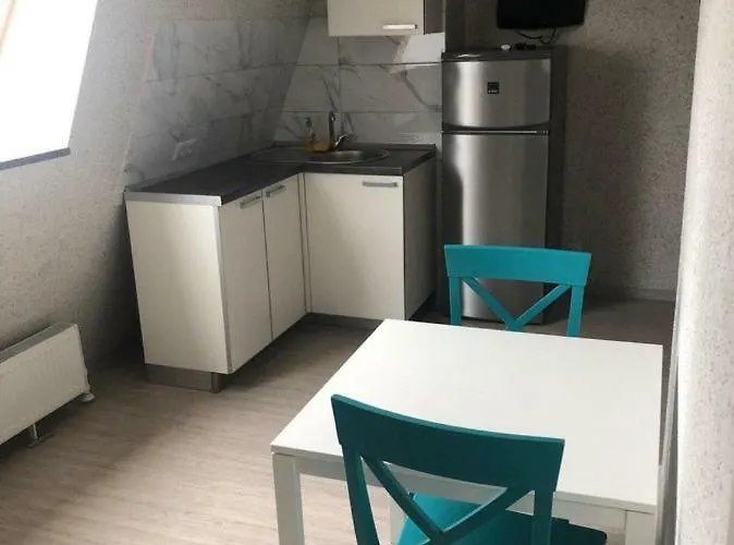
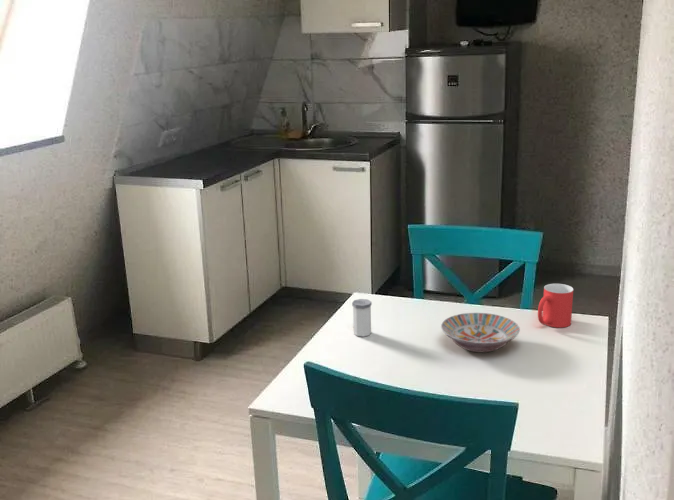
+ mug [537,283,574,328]
+ bowl [440,312,521,353]
+ salt shaker [351,298,373,338]
